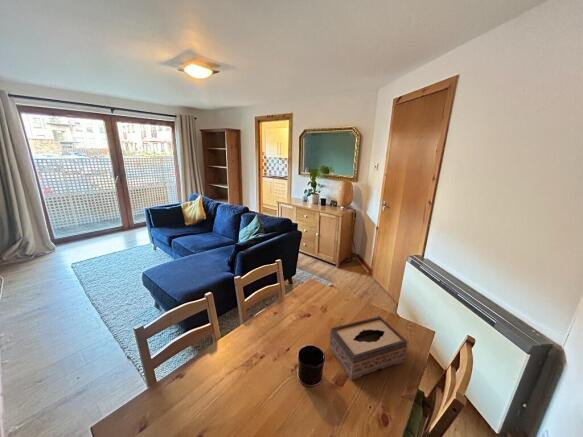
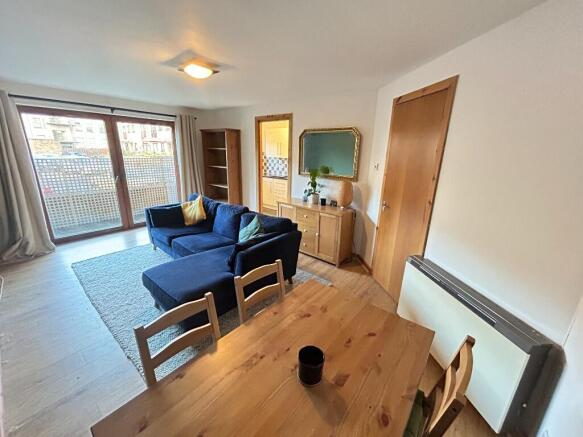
- tissue box [328,315,408,381]
